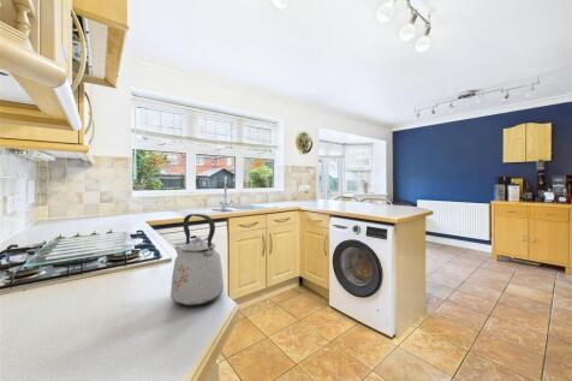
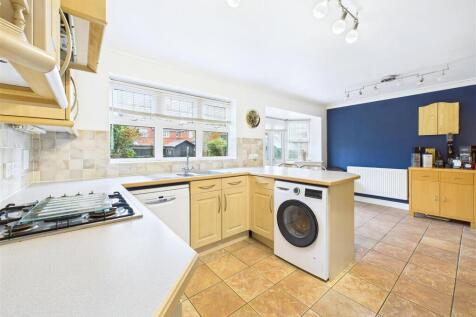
- kettle [169,213,225,306]
